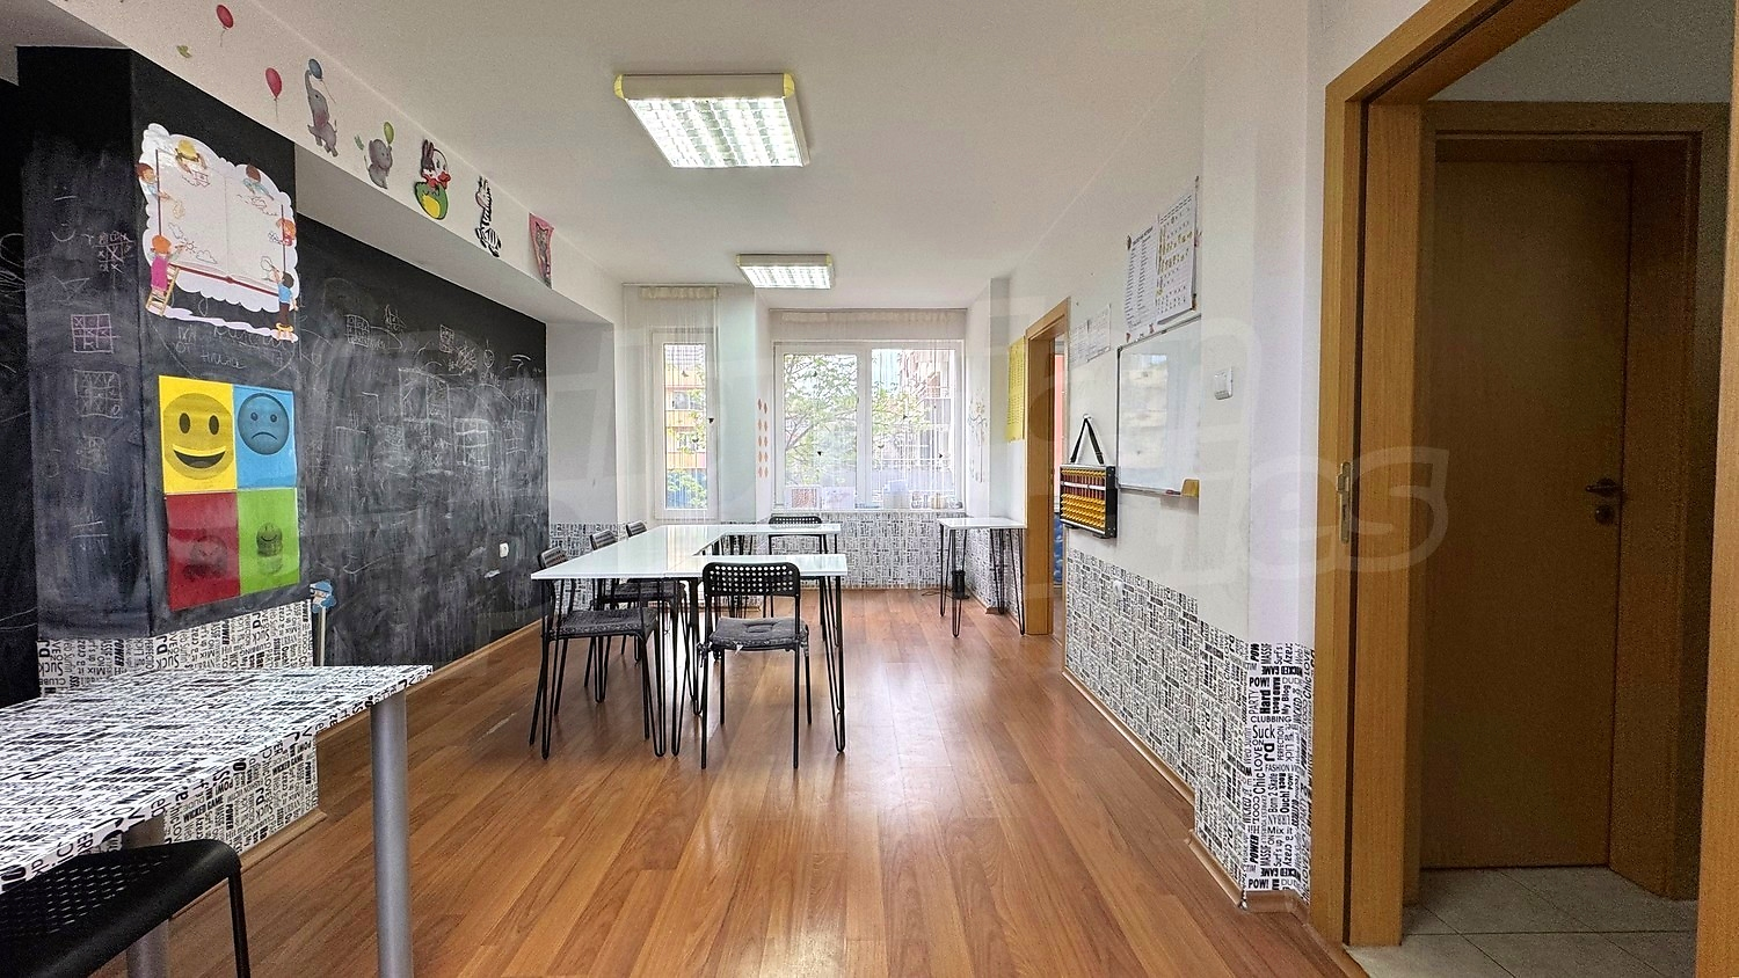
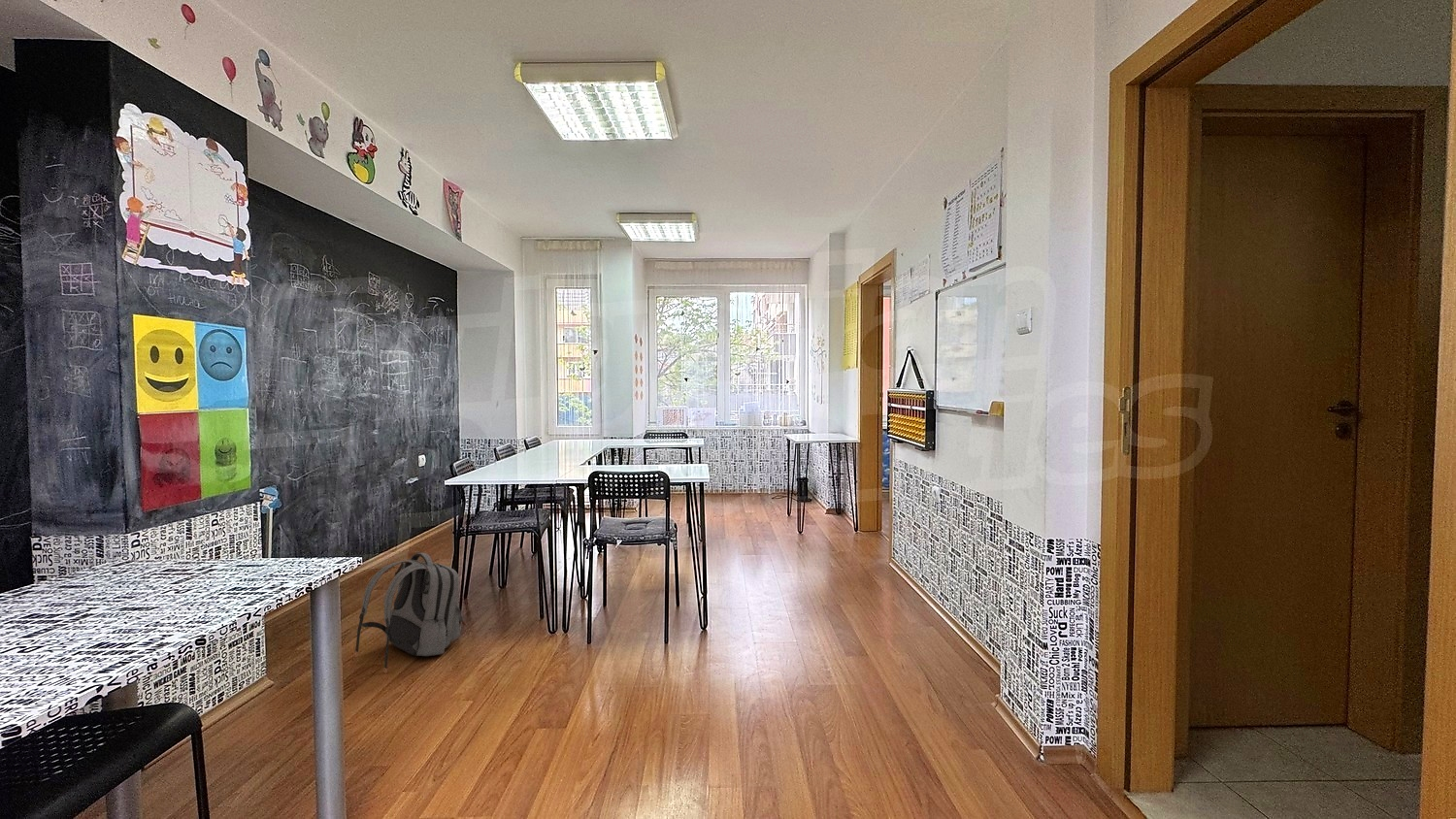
+ backpack [354,552,467,674]
